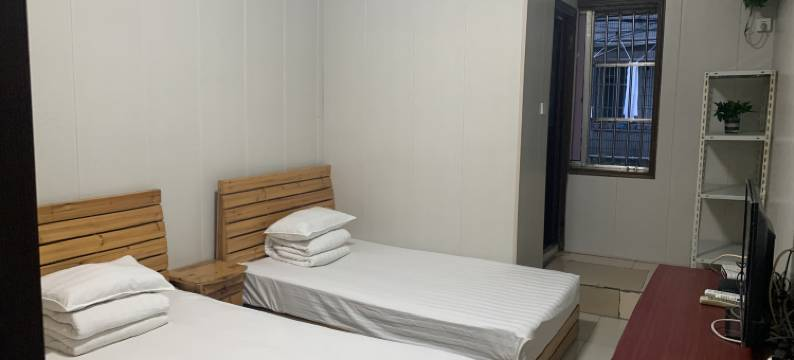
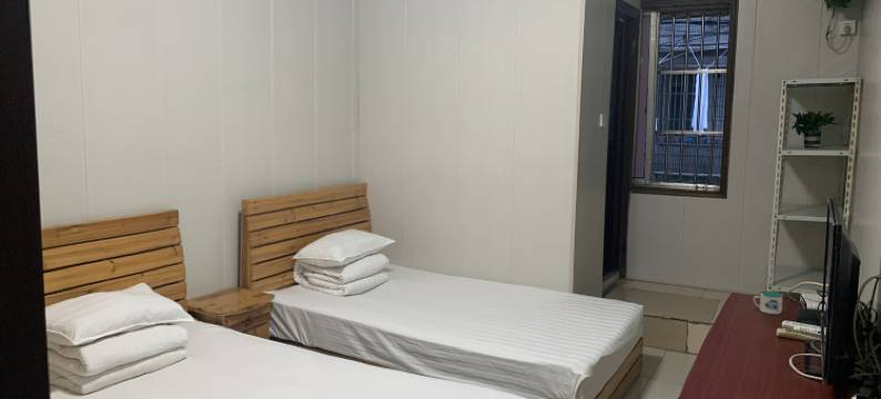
+ mug [752,290,784,315]
